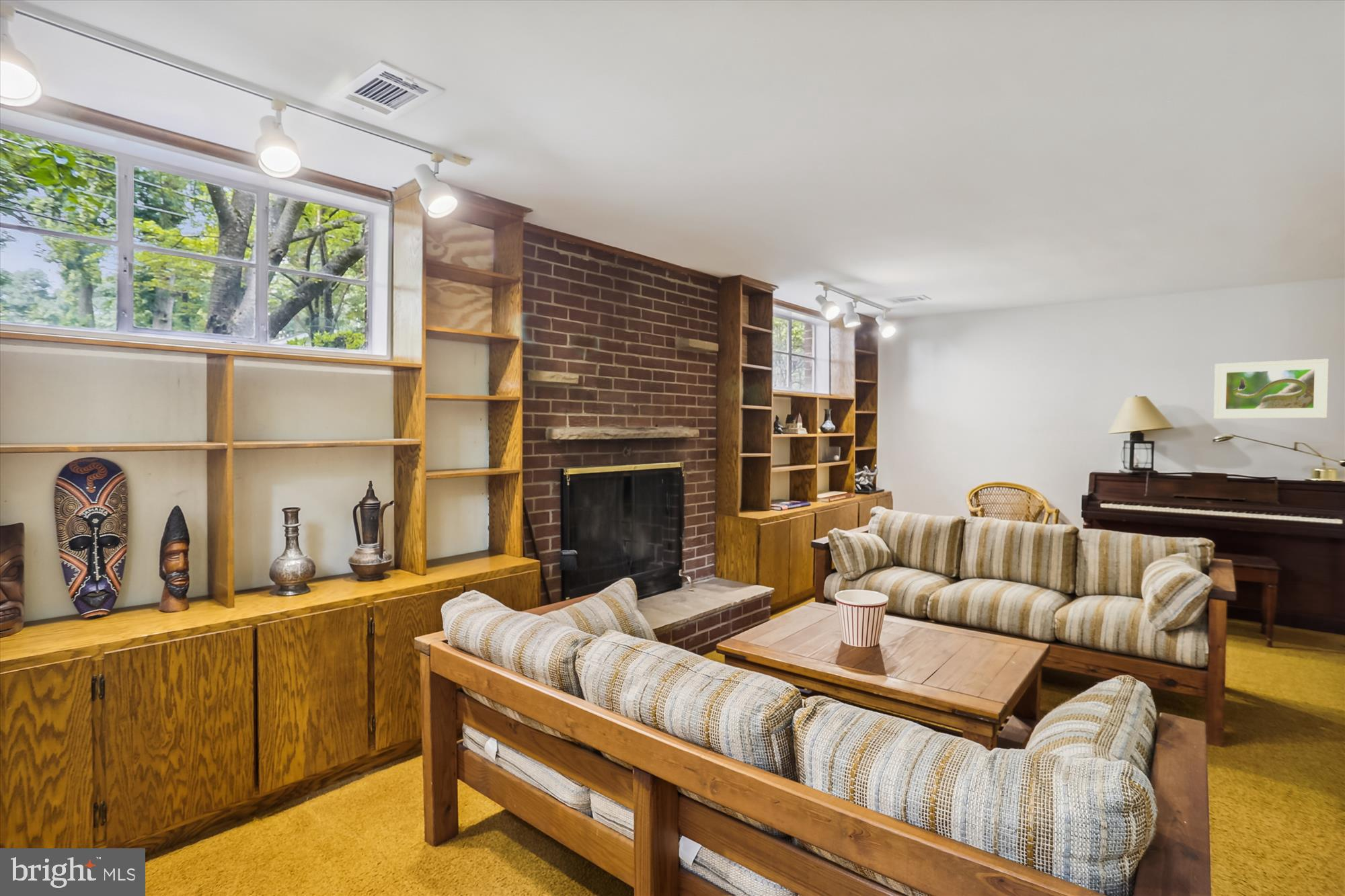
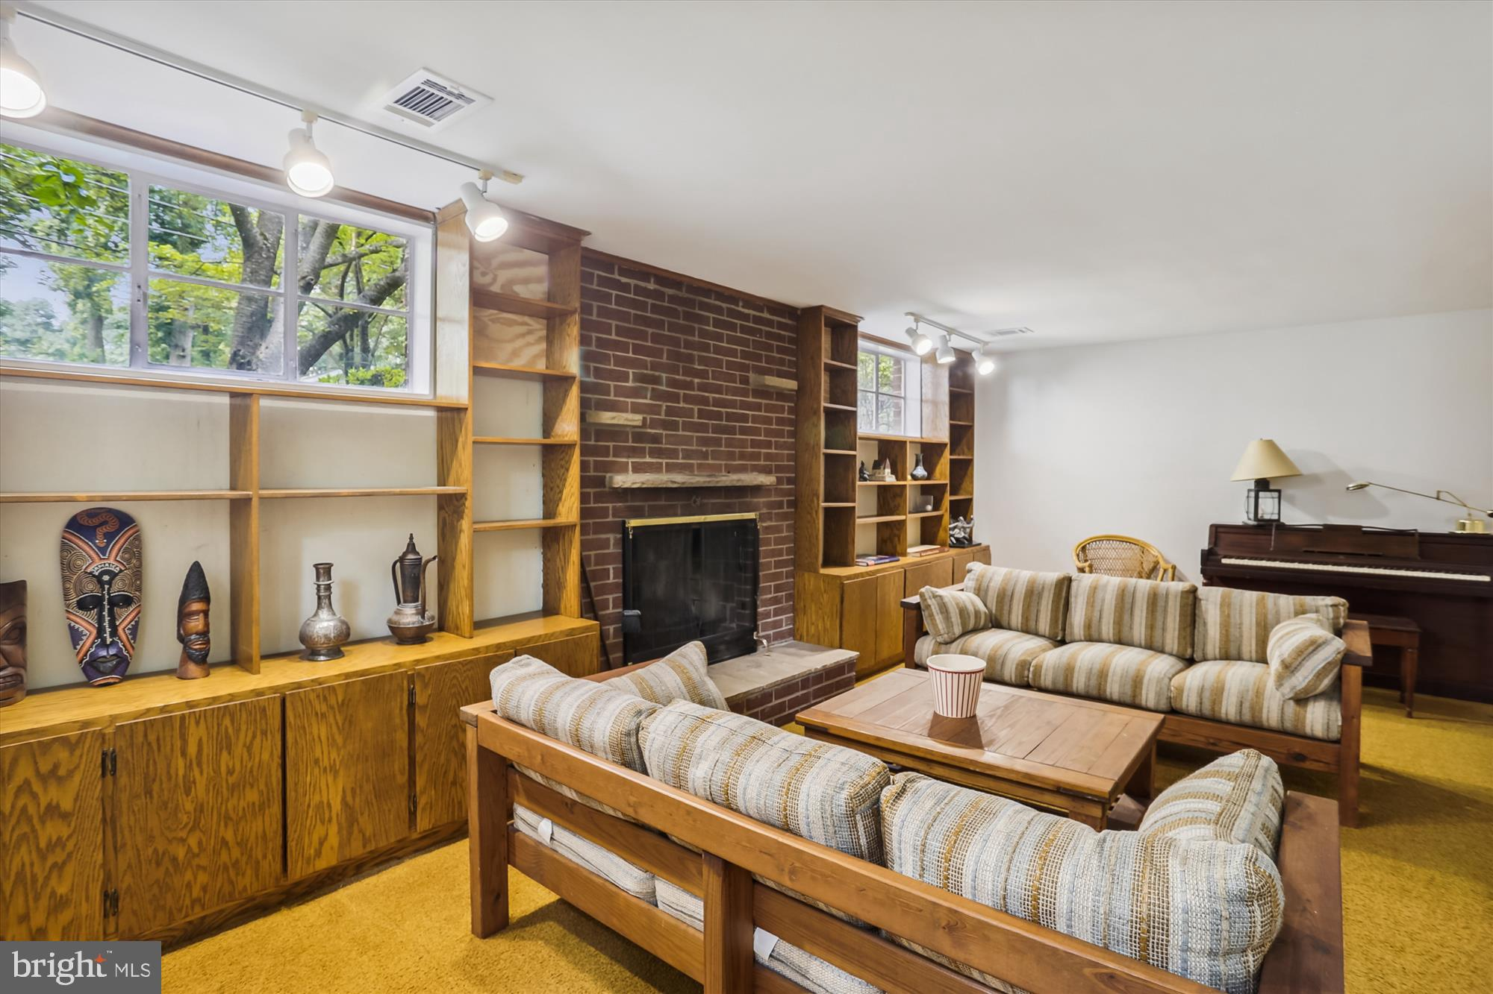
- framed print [1213,358,1329,419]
